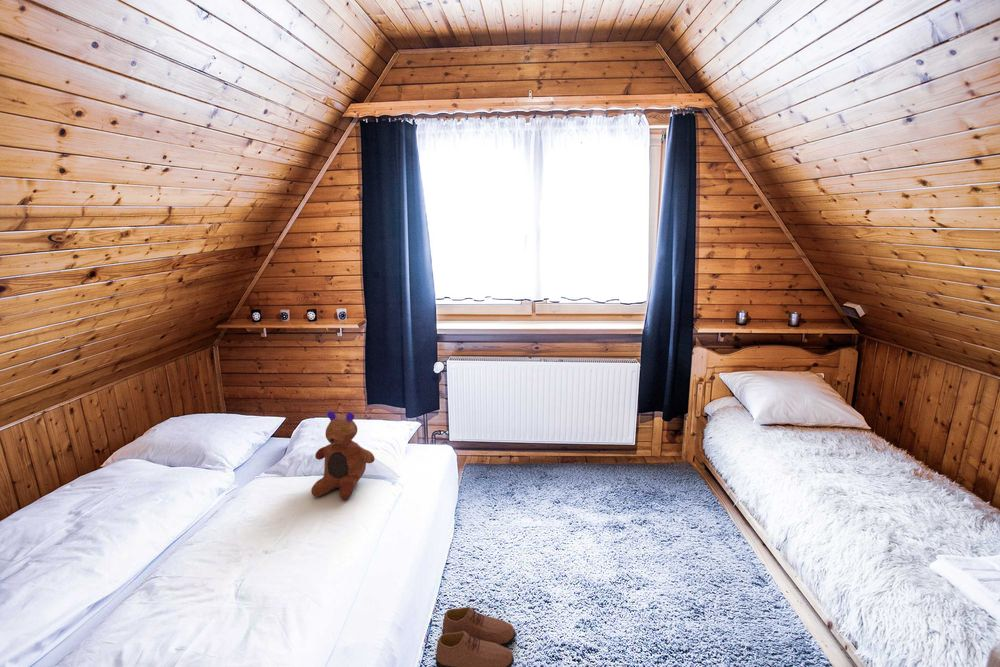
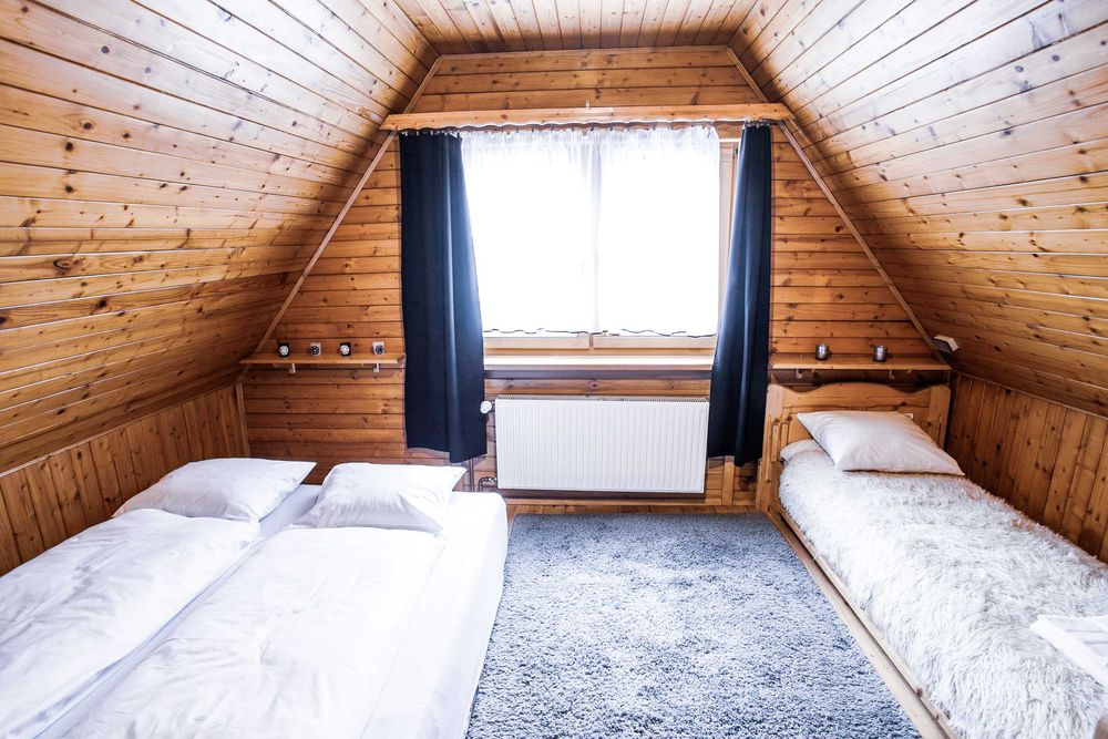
- toy [310,410,376,500]
- shoe [435,605,517,667]
